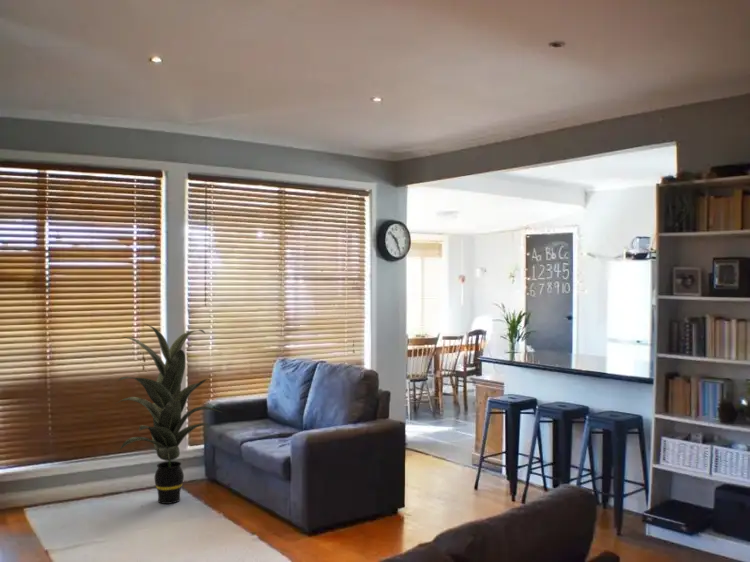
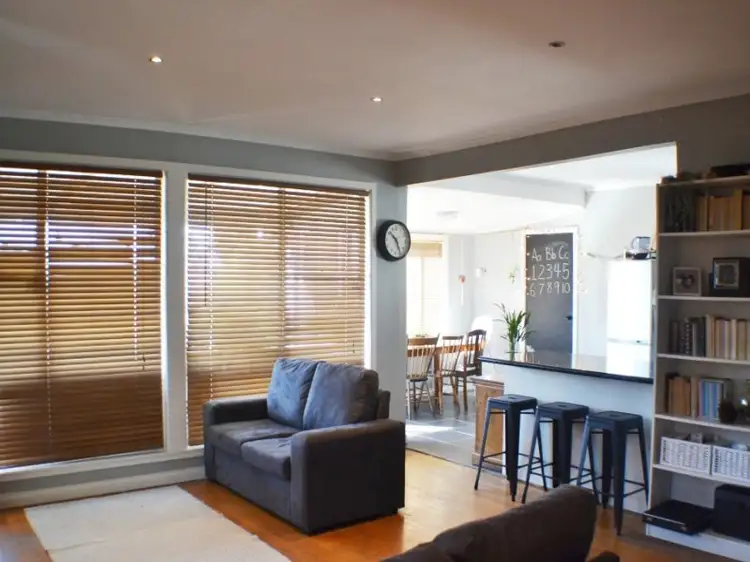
- indoor plant [116,323,224,505]
